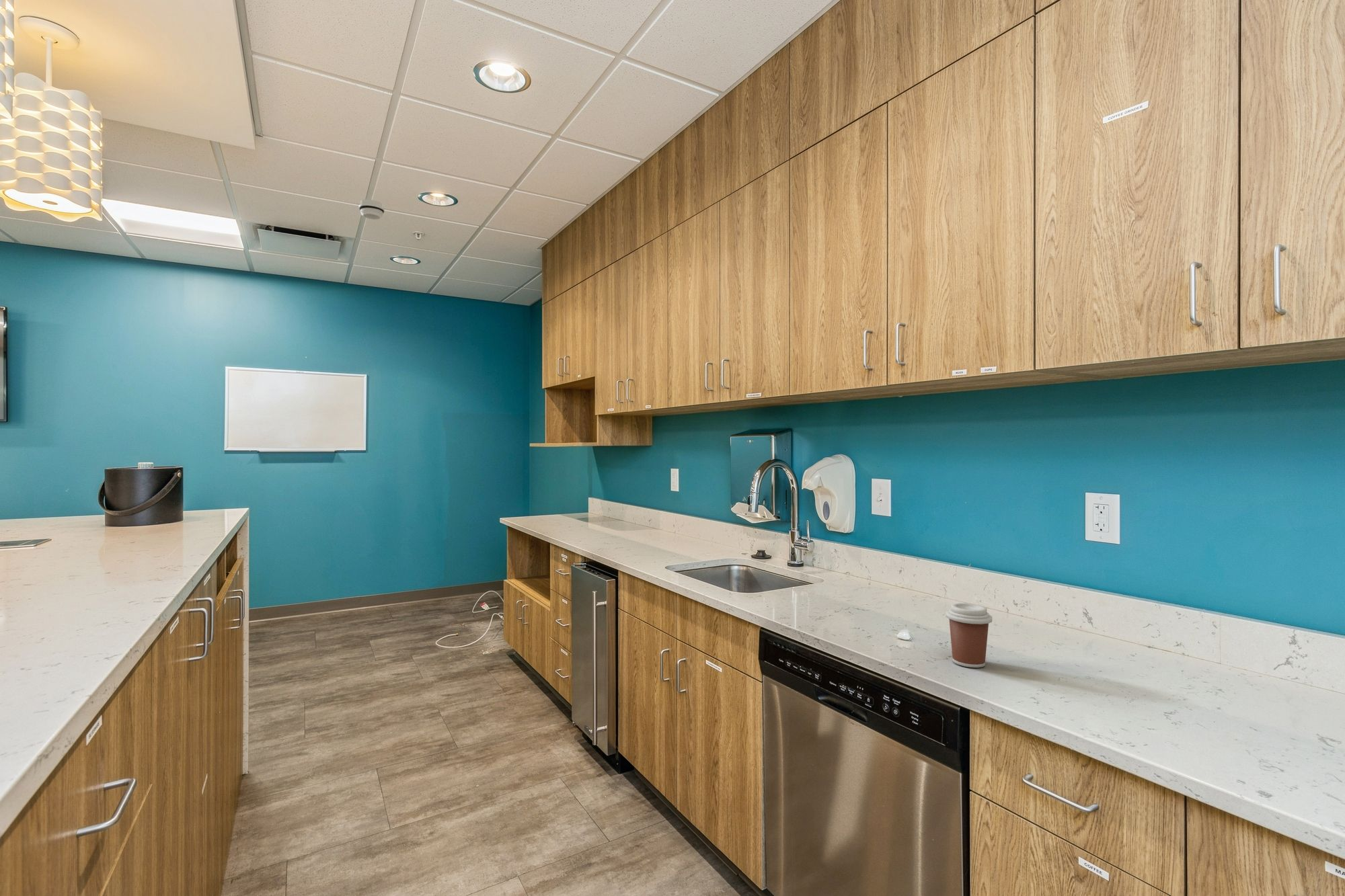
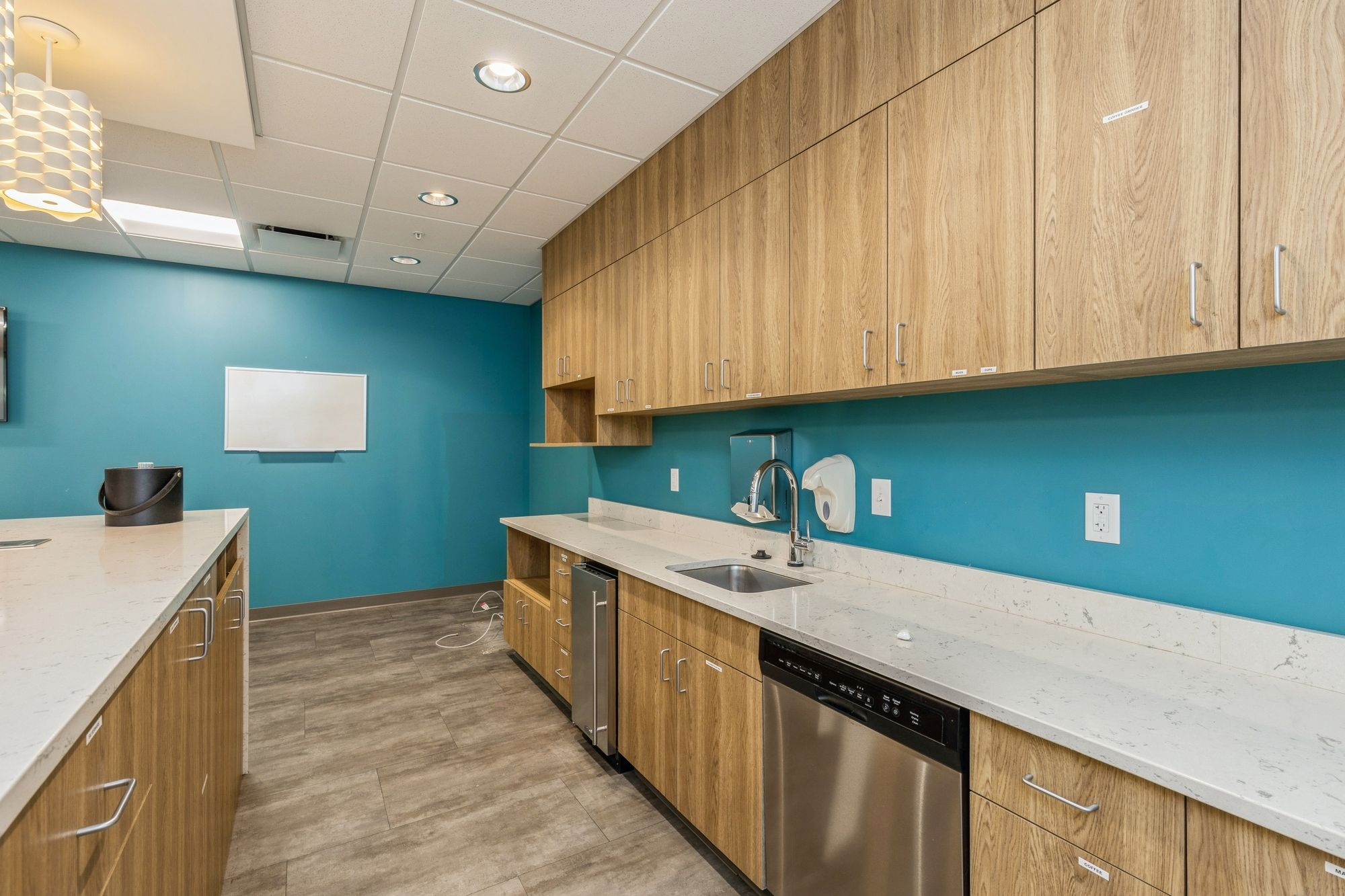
- smoke detector [358,199,385,220]
- coffee cup [946,602,993,668]
